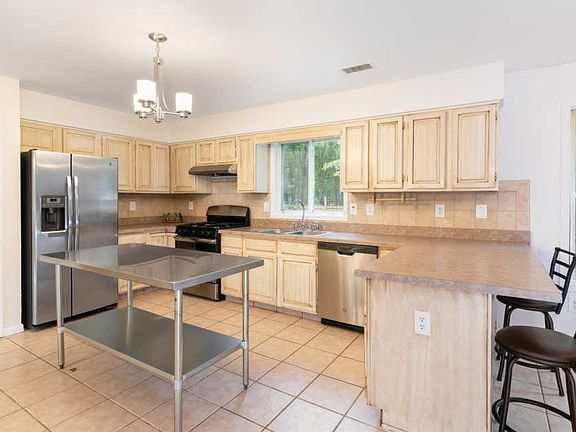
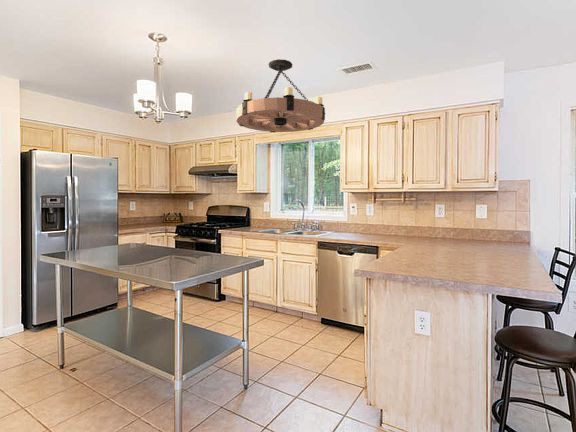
+ chandelier [235,58,326,133]
